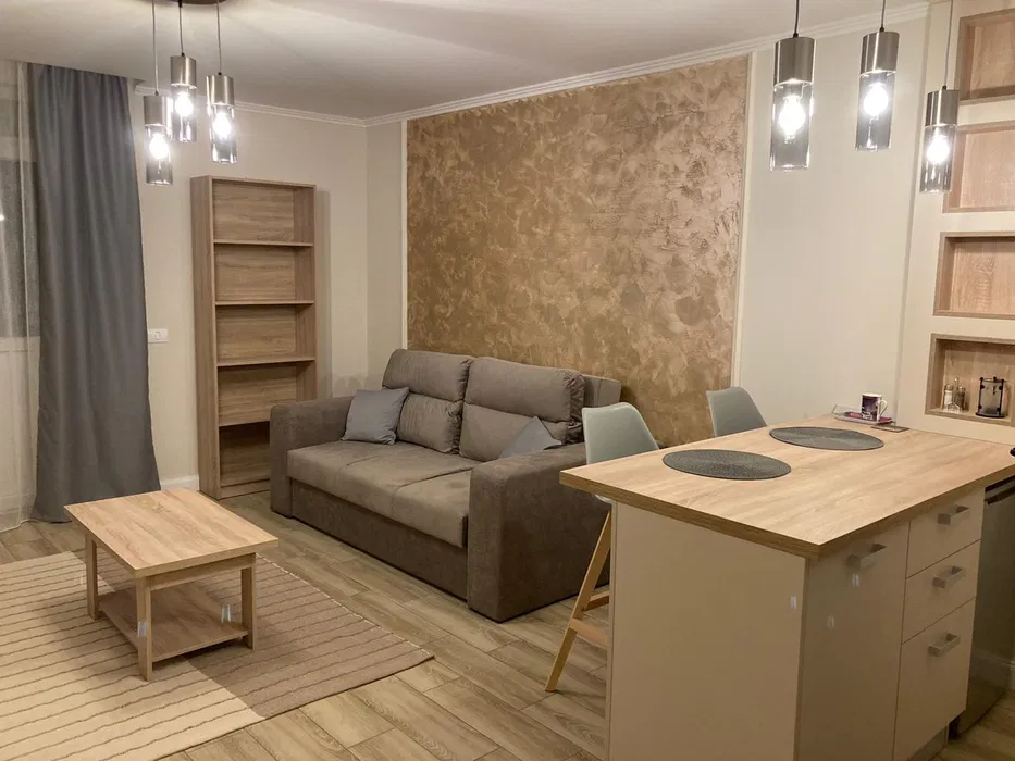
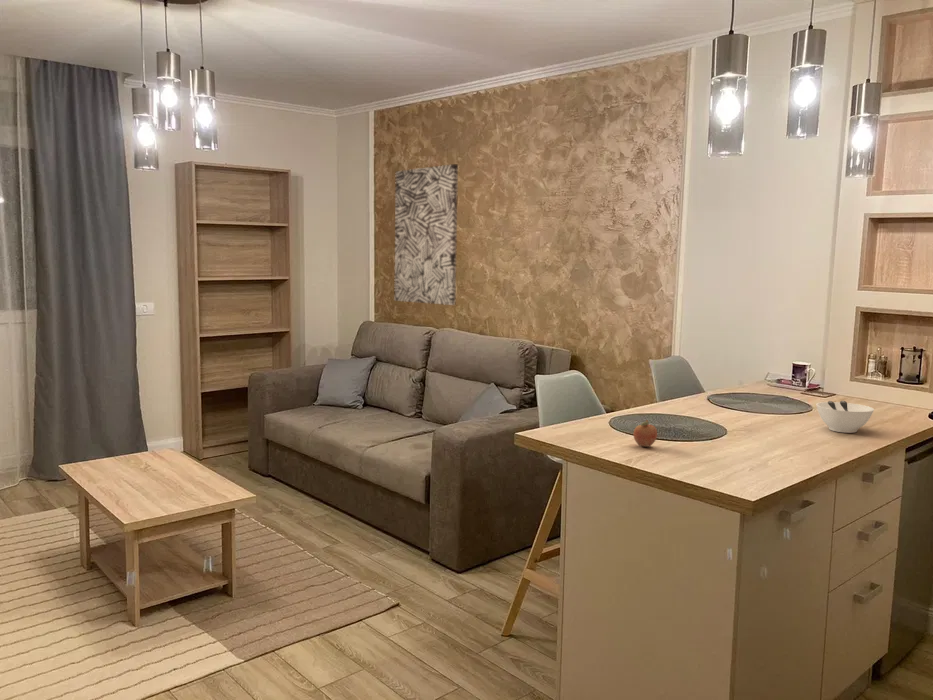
+ wall art [393,163,459,306]
+ fruit [632,419,658,448]
+ bowl [815,400,875,434]
